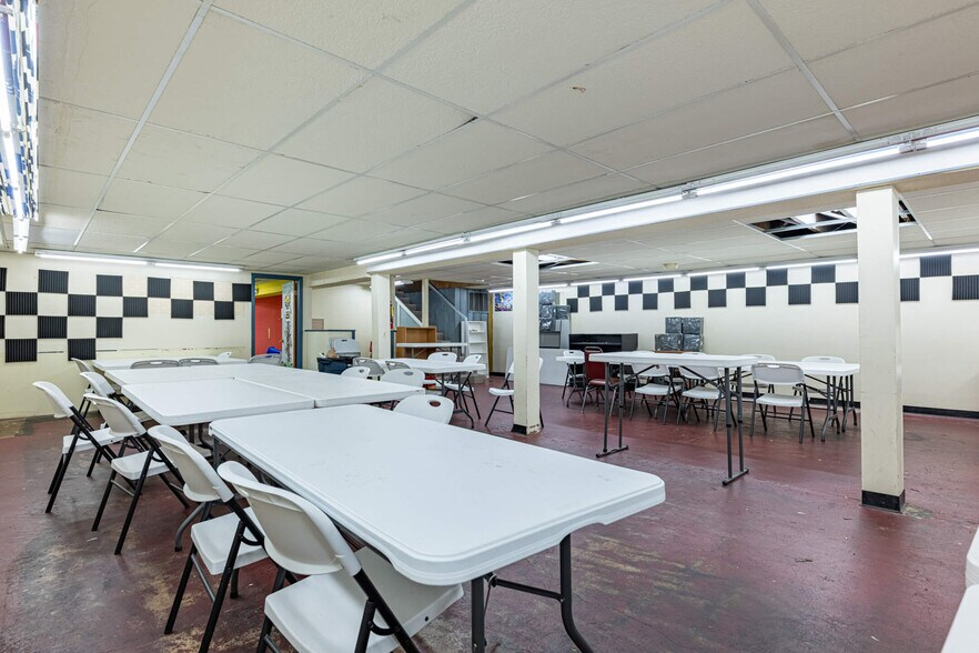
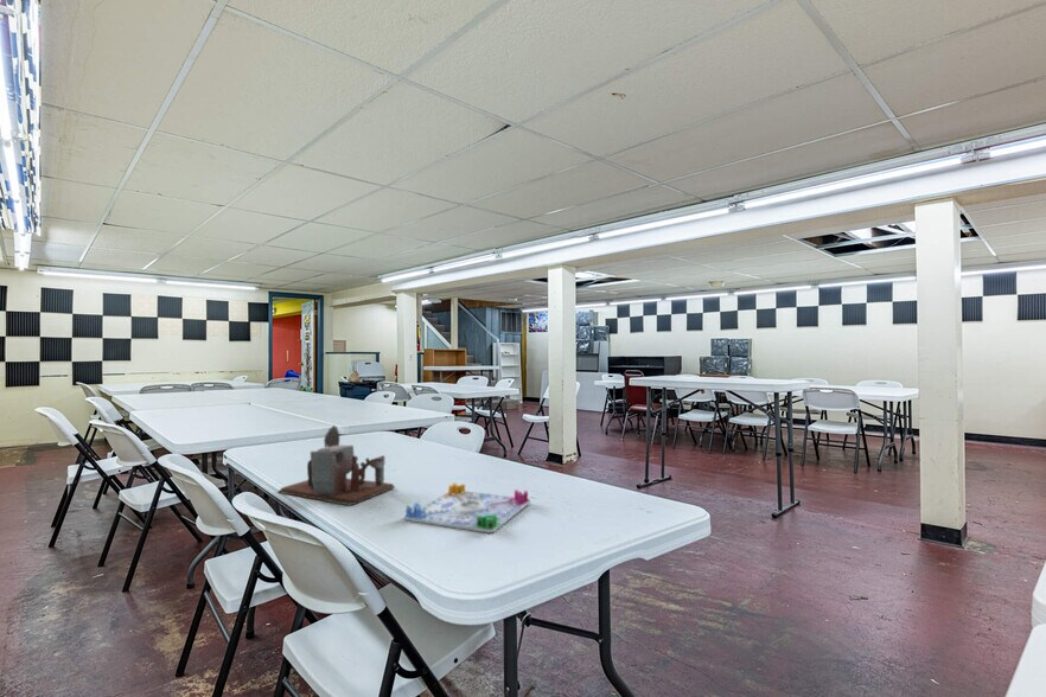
+ board game [403,481,531,533]
+ desk organizer [278,424,396,506]
